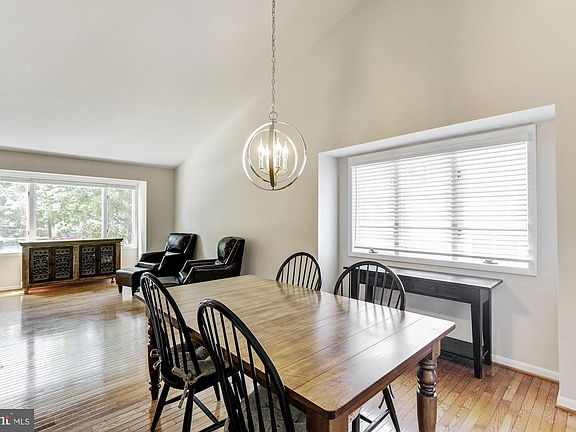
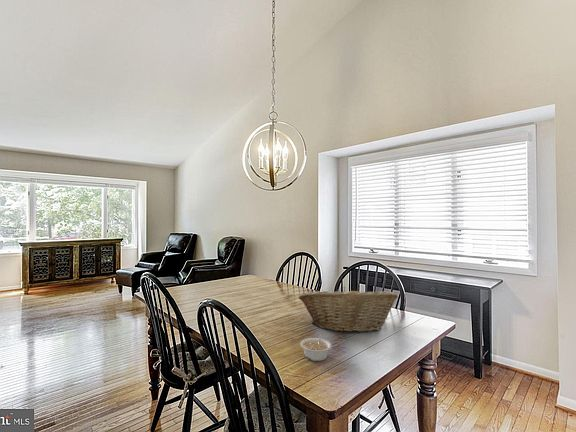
+ legume [300,333,332,362]
+ fruit basket [298,286,398,333]
